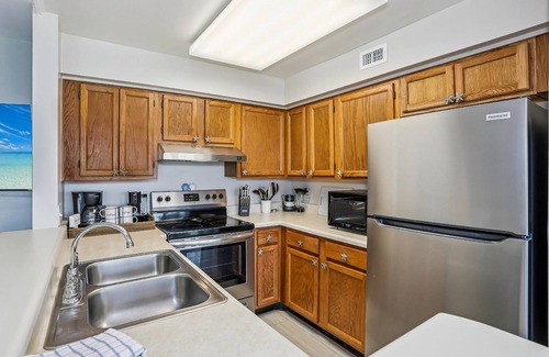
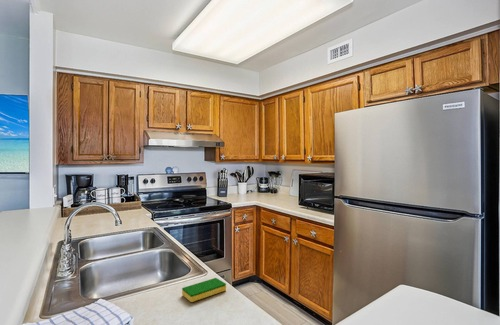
+ dish sponge [181,277,227,303]
